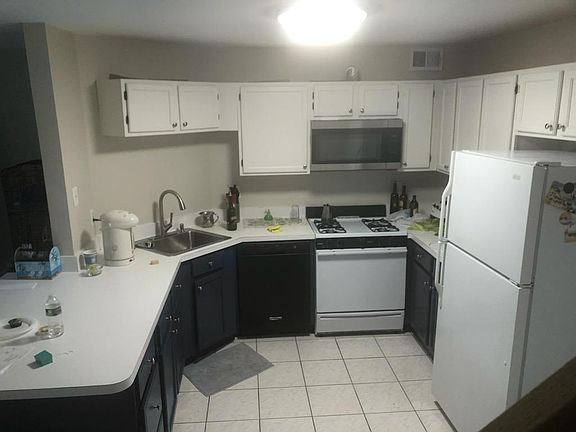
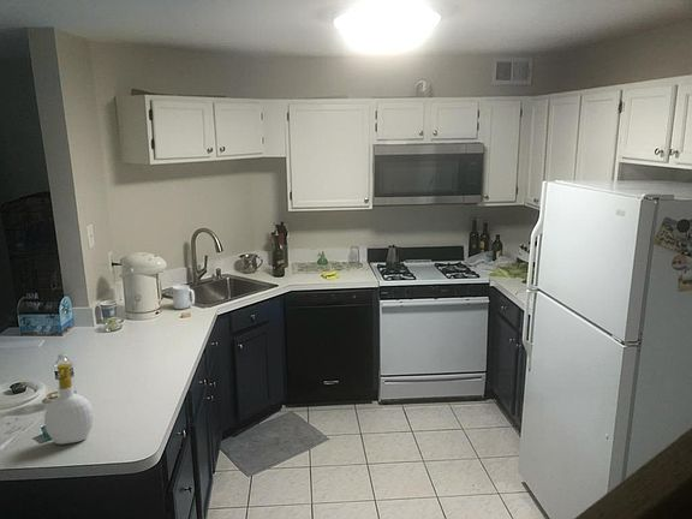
+ mug [171,284,196,310]
+ soap bottle [43,362,95,446]
